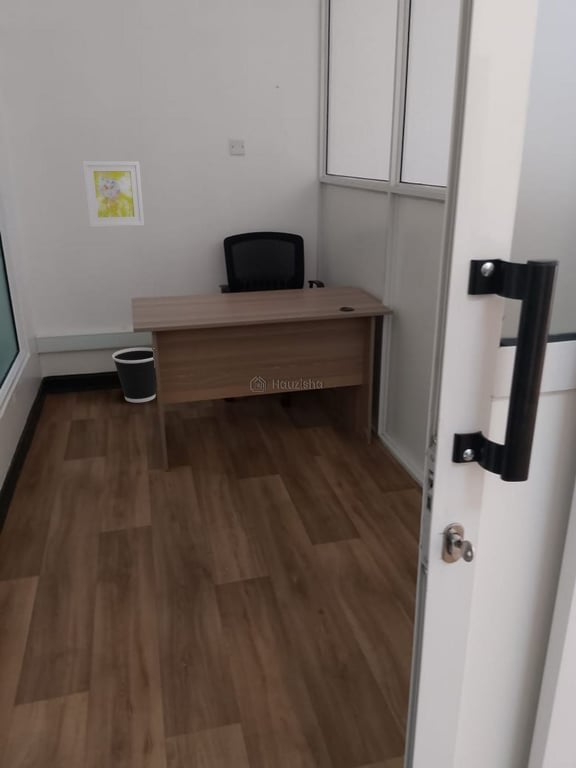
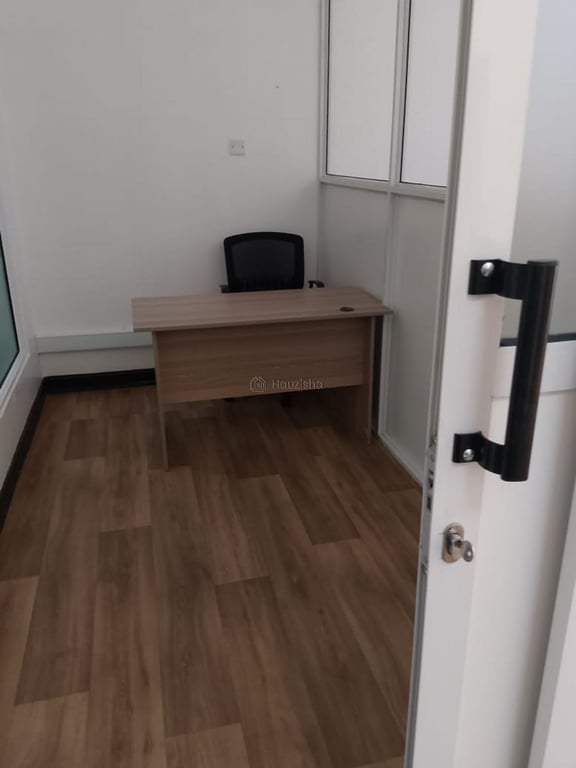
- wall art [82,161,145,228]
- wastebasket [111,347,157,403]
